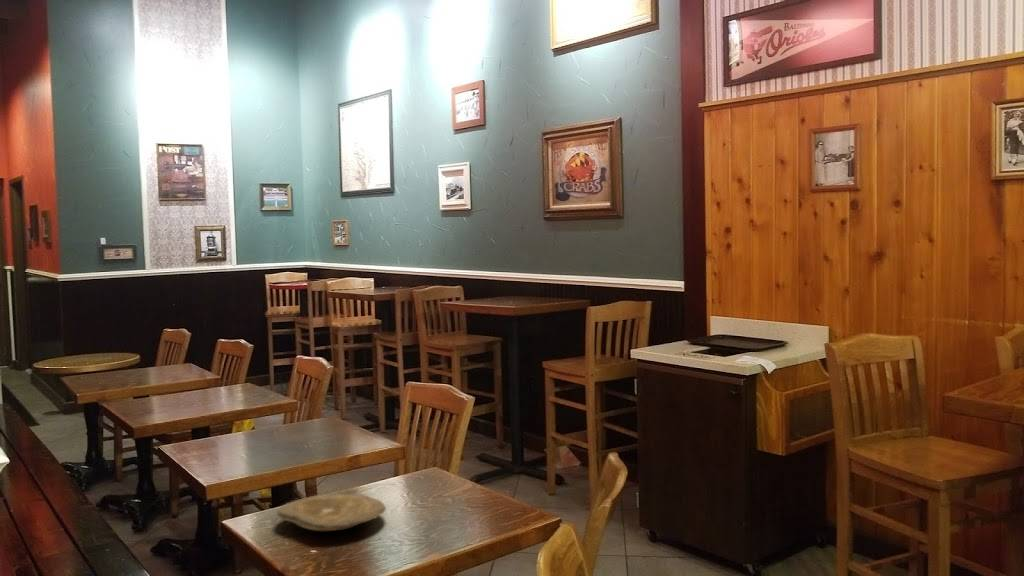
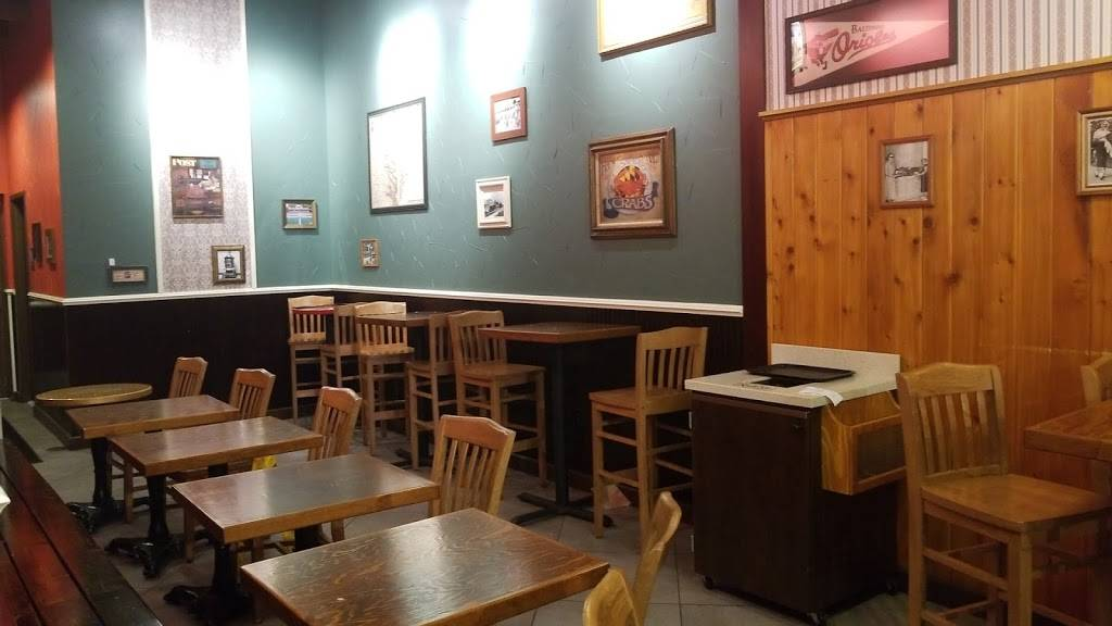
- plate [276,493,387,532]
